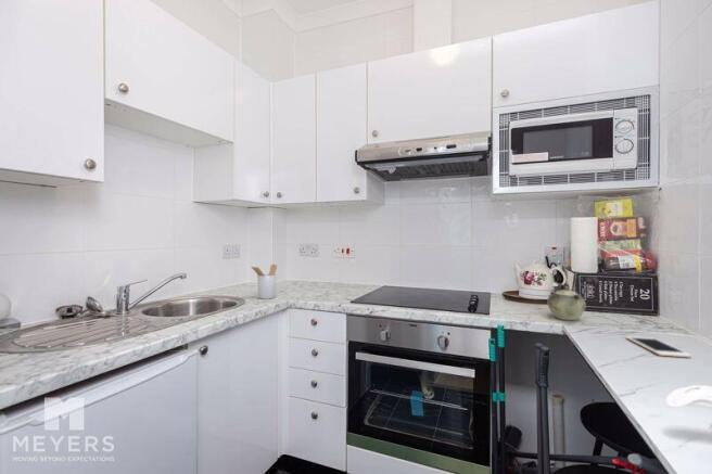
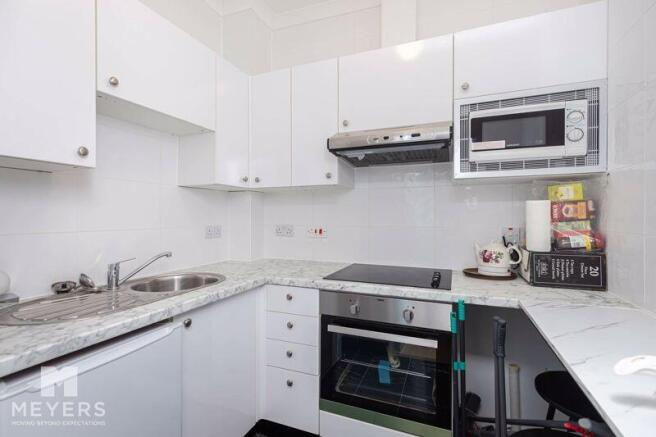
- utensil holder [251,264,278,300]
- teapot [546,282,587,321]
- cell phone [625,335,692,358]
